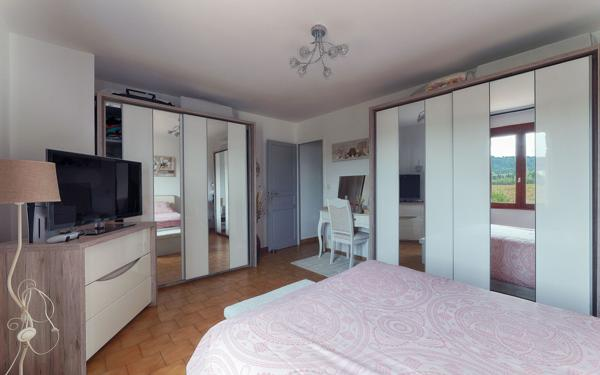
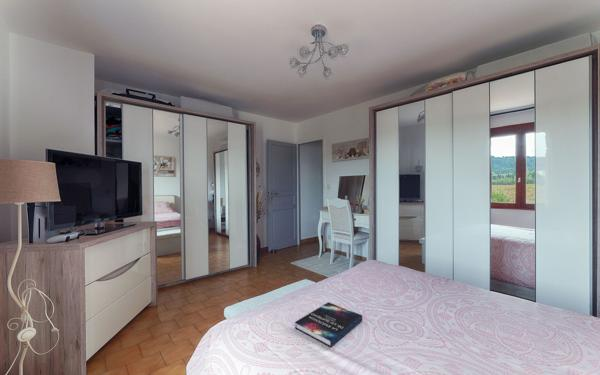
+ hardback book [294,301,363,348]
